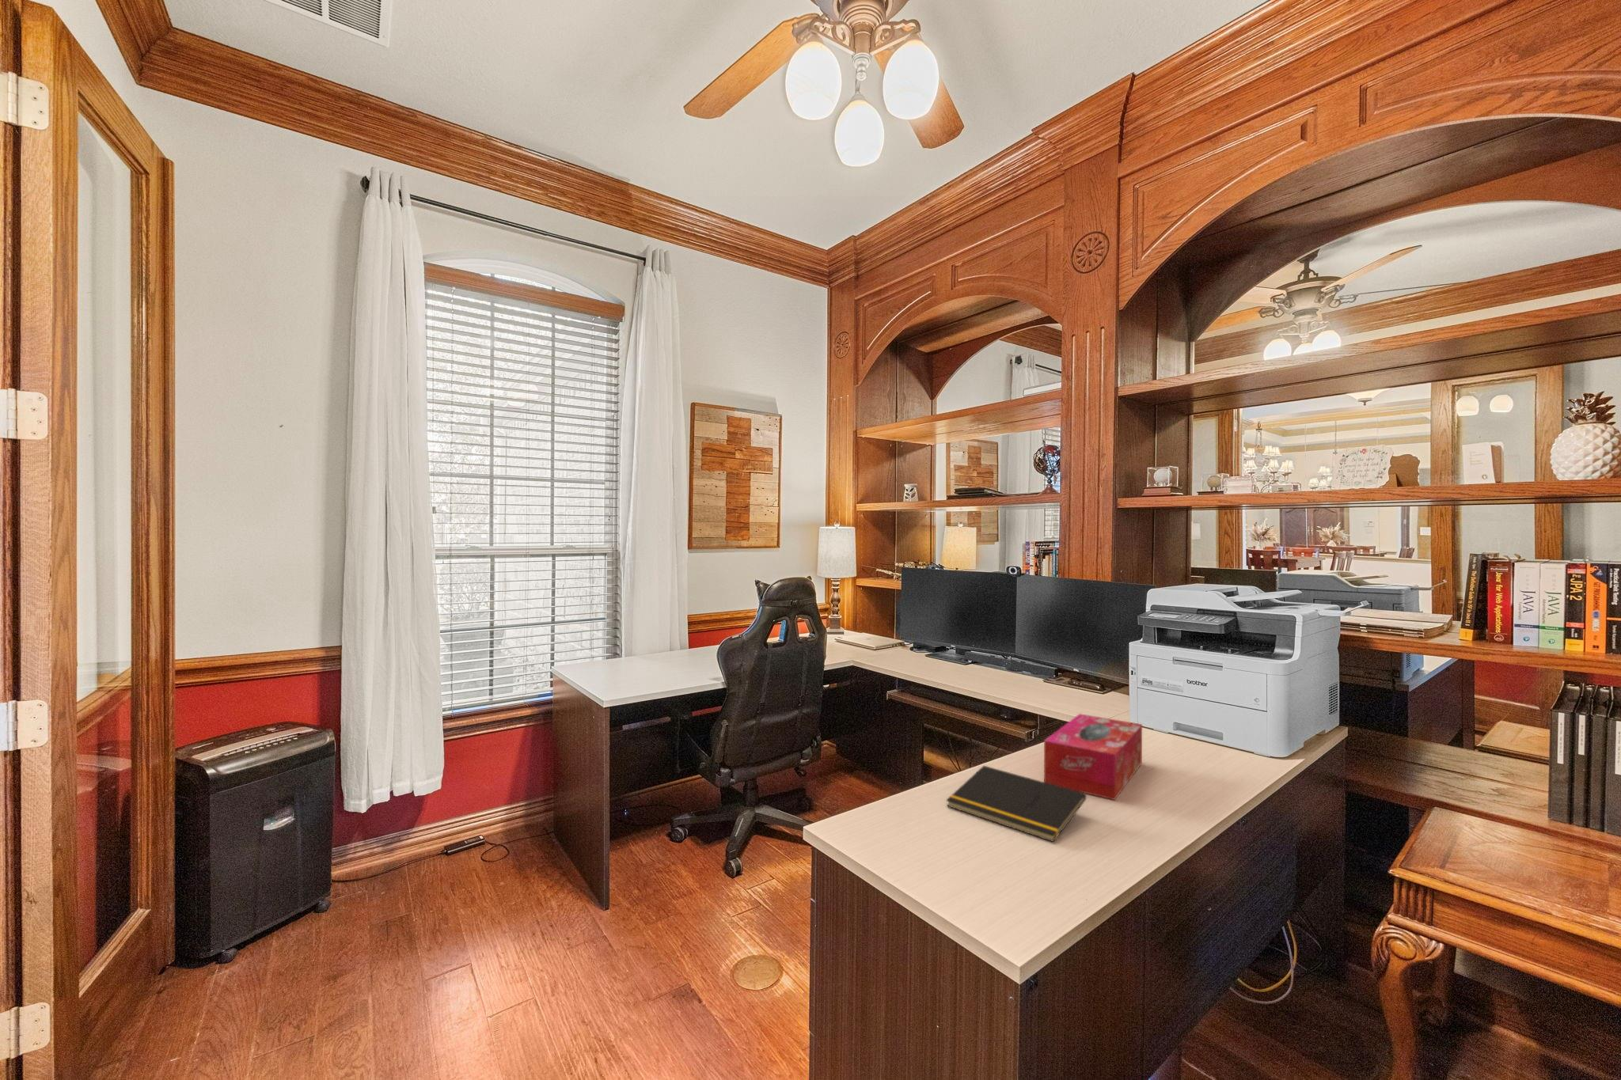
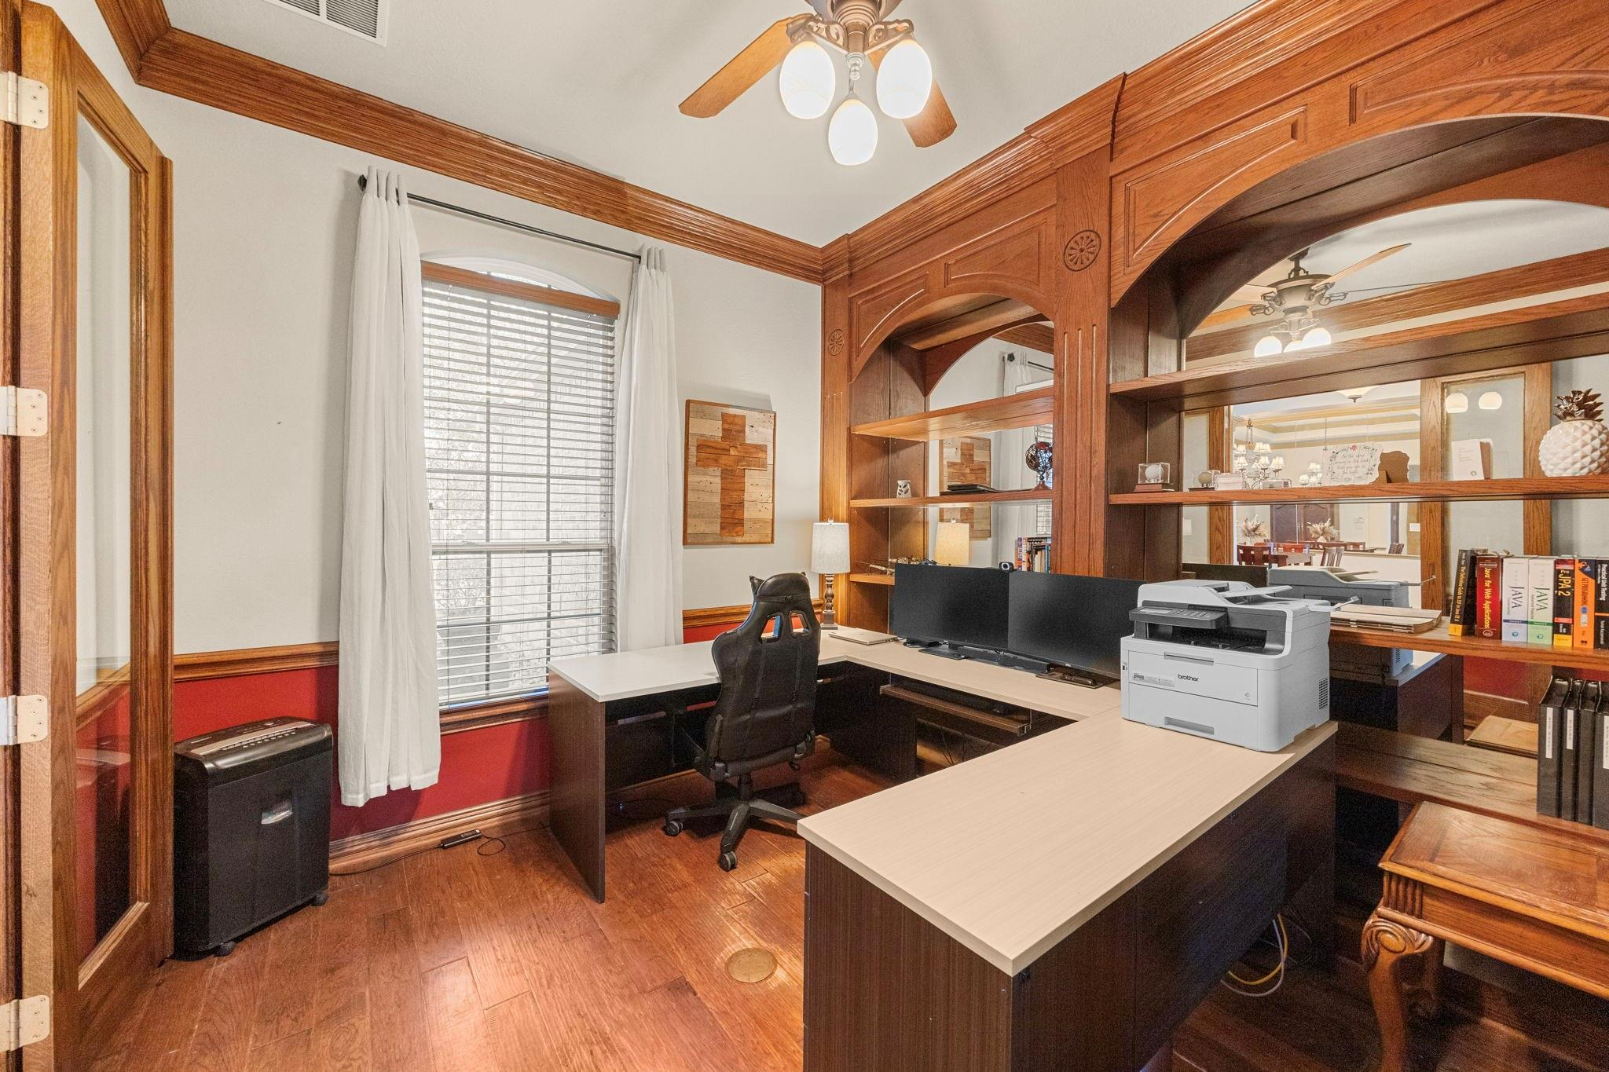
- tissue box [1044,712,1143,800]
- notepad [945,765,1087,843]
